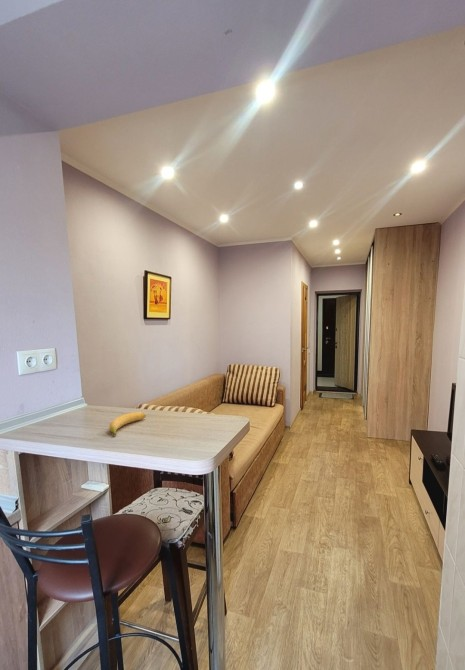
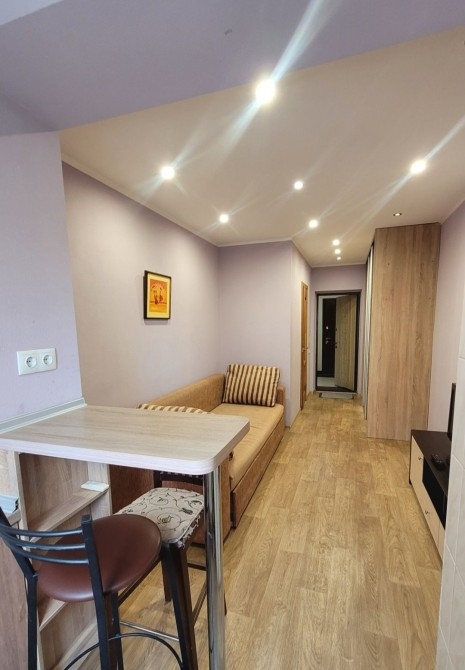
- banana [108,411,147,438]
